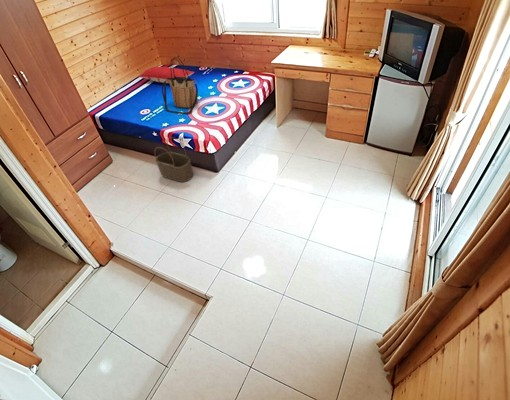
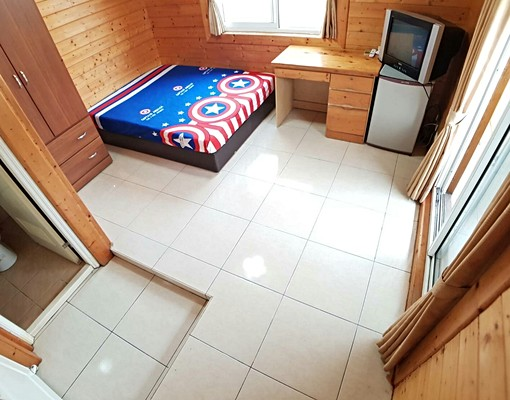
- pillow [137,66,195,84]
- tote bag [161,56,199,115]
- wicker basket [153,136,194,183]
